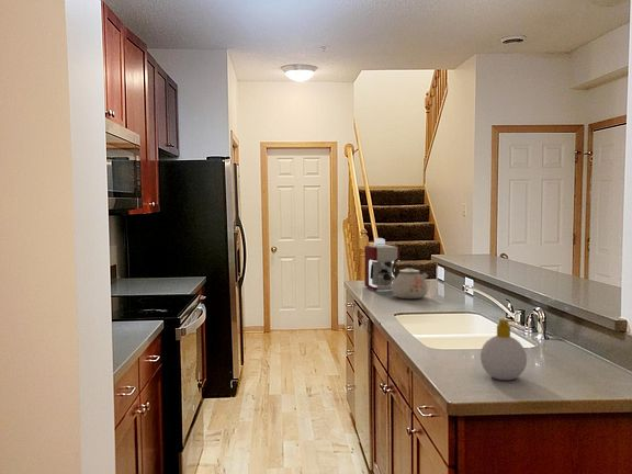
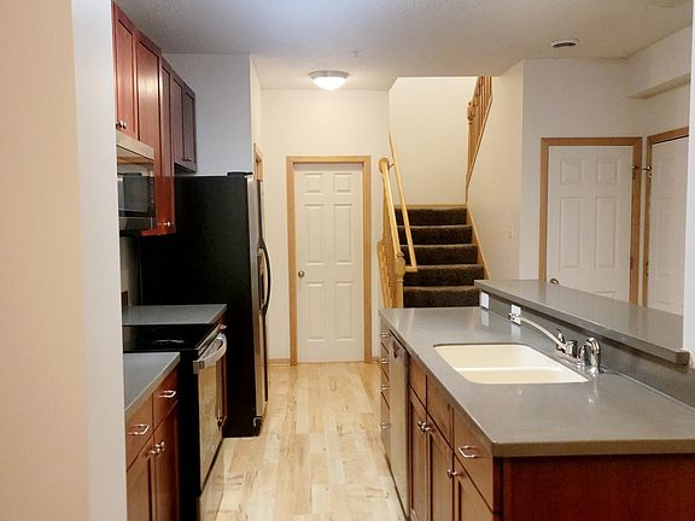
- kettle [391,256,429,300]
- coffee maker [363,237,400,292]
- soap bottle [479,318,528,382]
